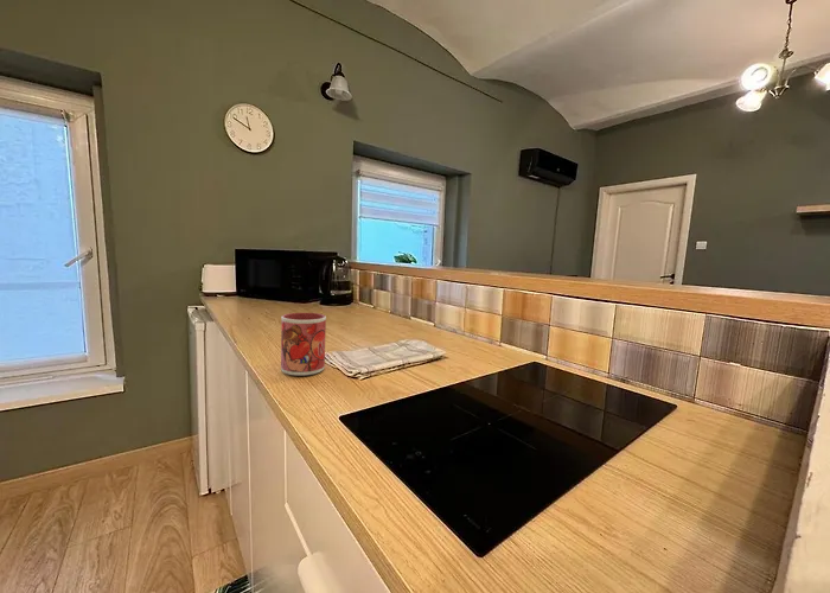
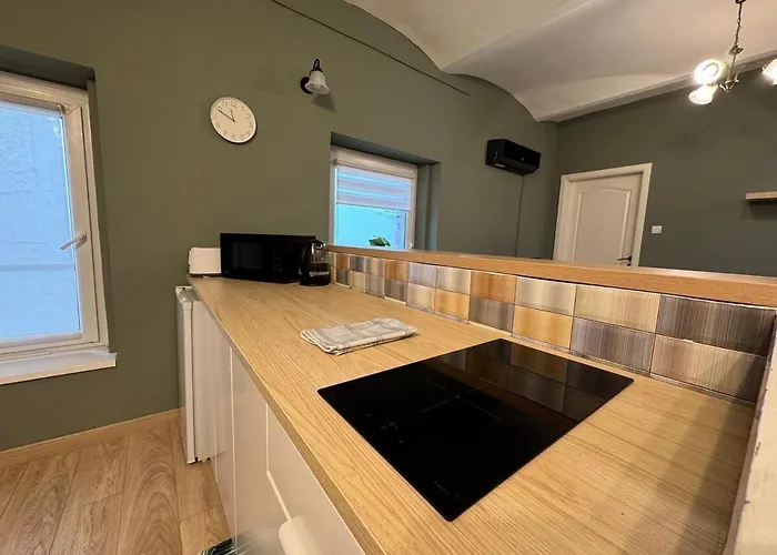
- mug [280,312,327,377]
